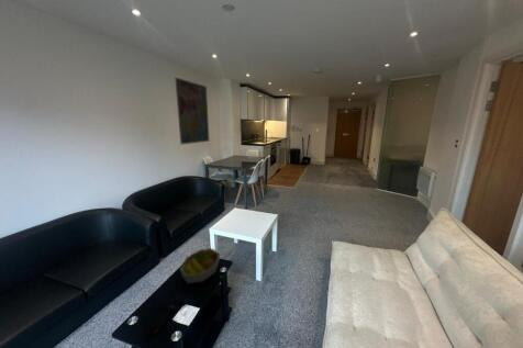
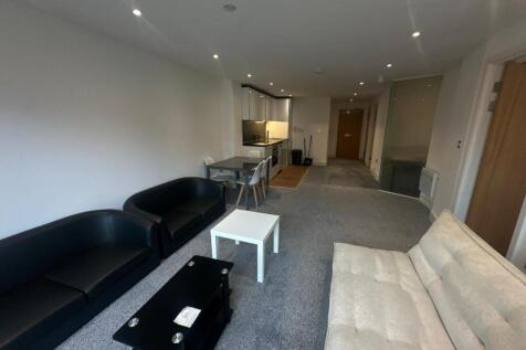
- remote control [146,298,183,337]
- wall art [175,77,210,145]
- fruit bowl [179,247,221,284]
